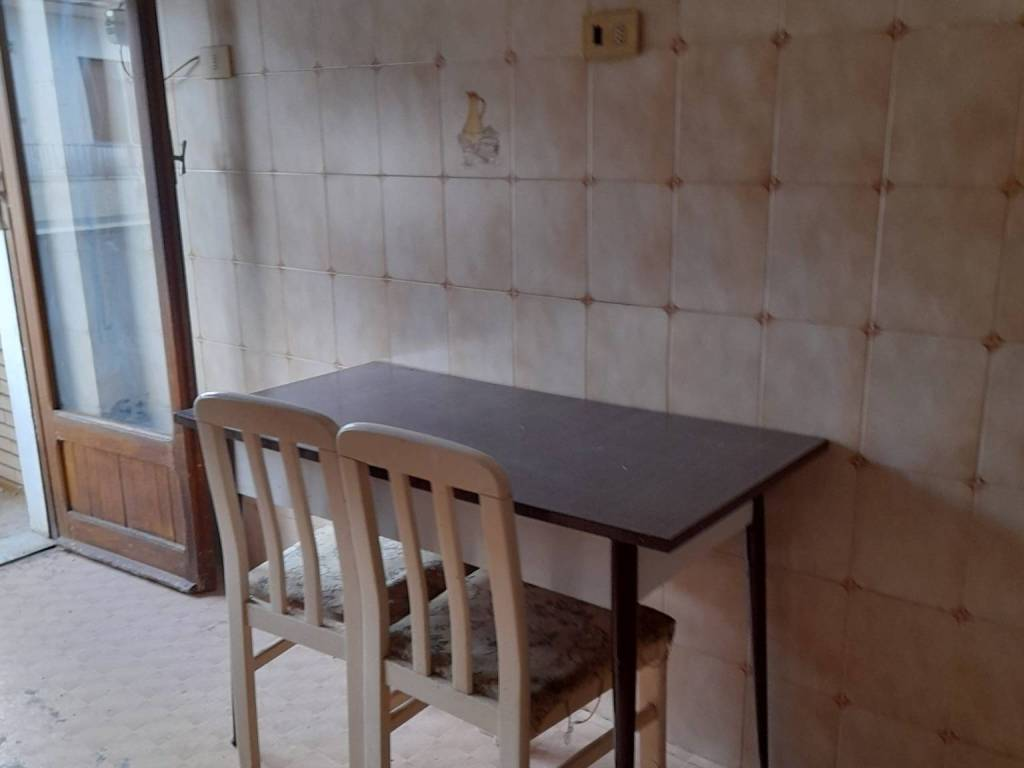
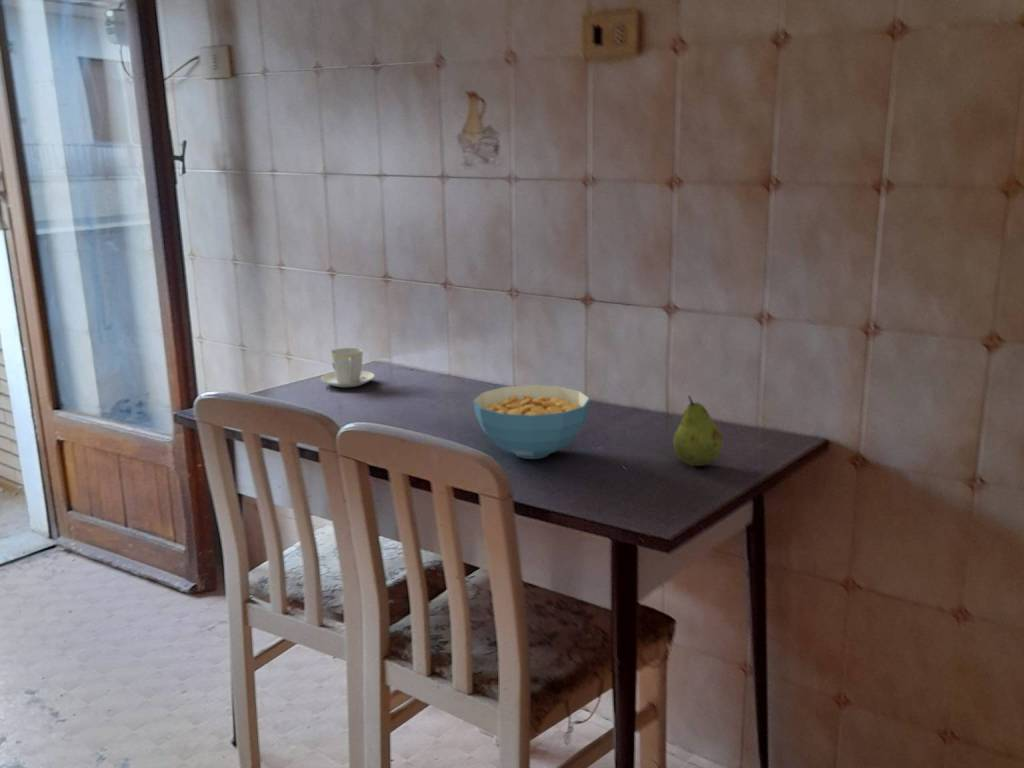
+ cereal bowl [472,384,591,460]
+ teacup [320,347,376,388]
+ fruit [672,394,724,467]
